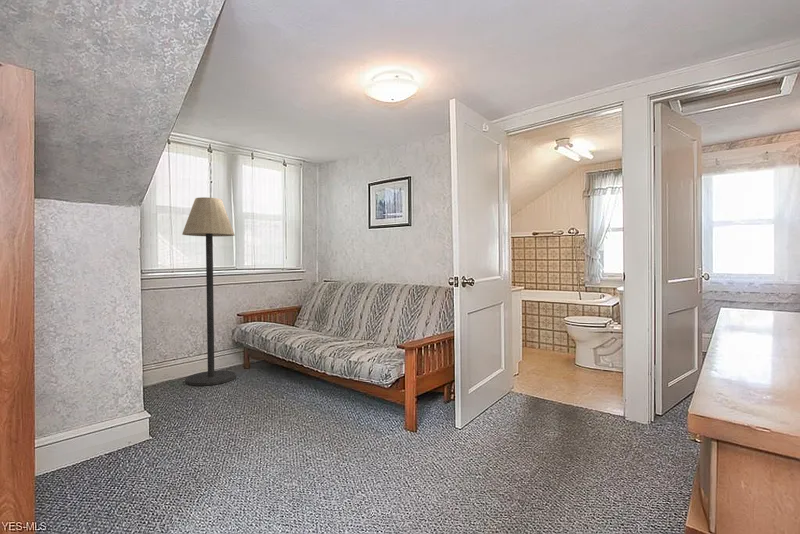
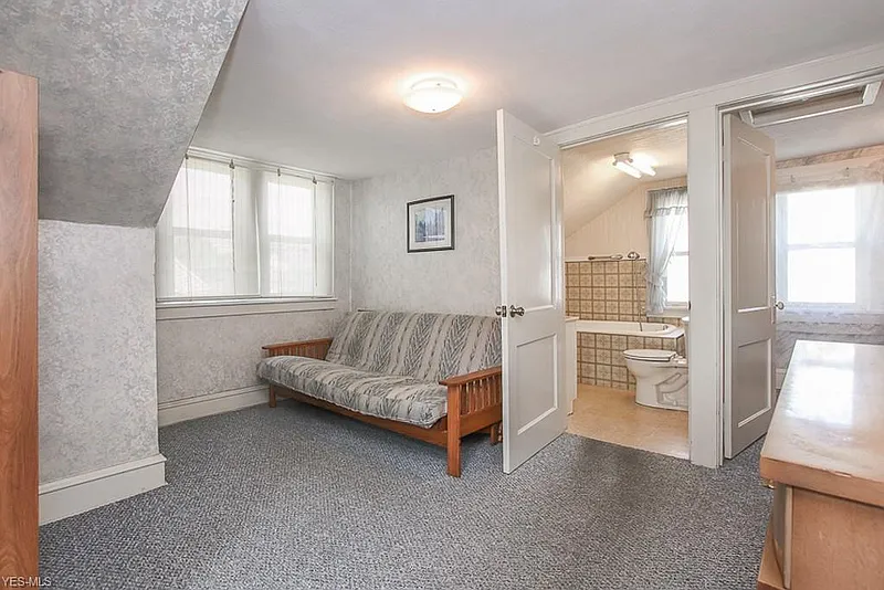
- floor lamp [181,196,237,387]
